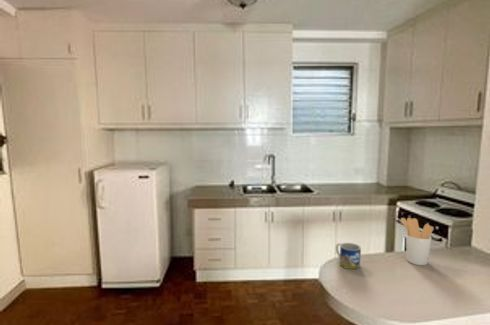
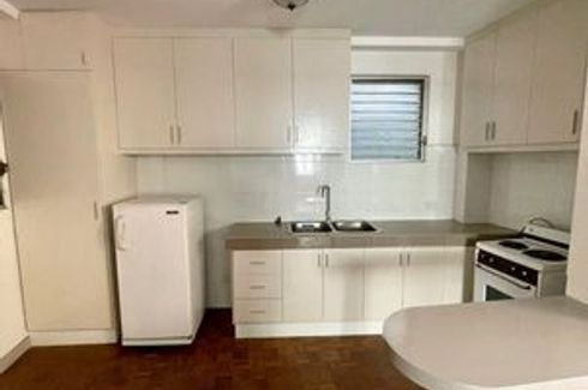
- mug [335,242,362,270]
- utensil holder [400,217,435,266]
